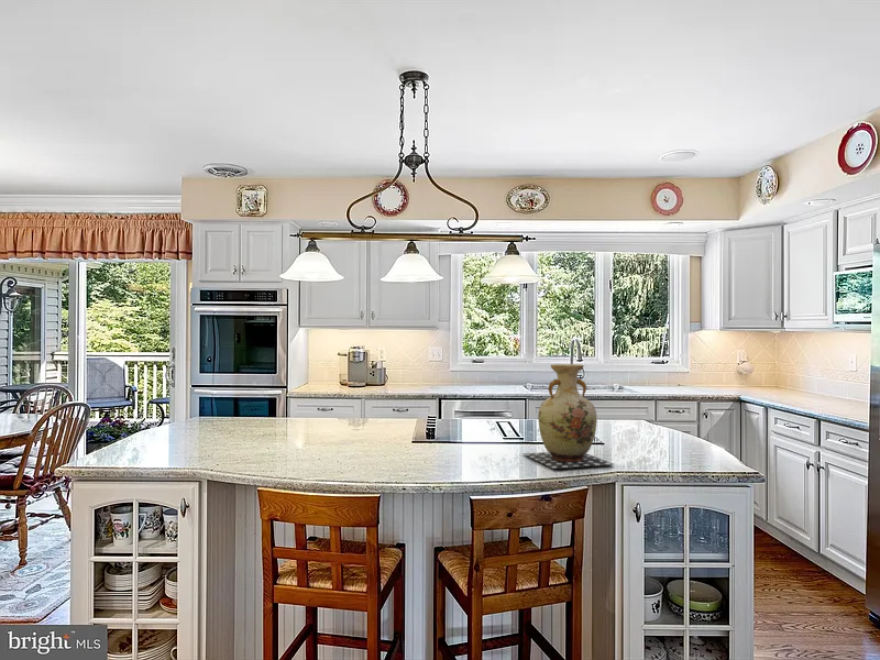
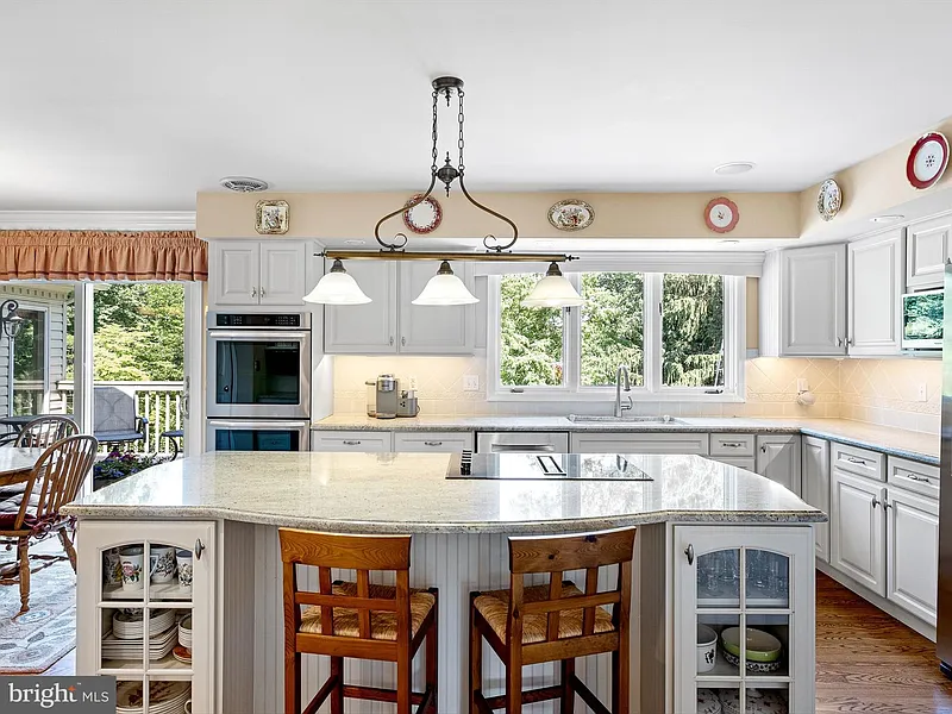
- vase [521,363,615,470]
